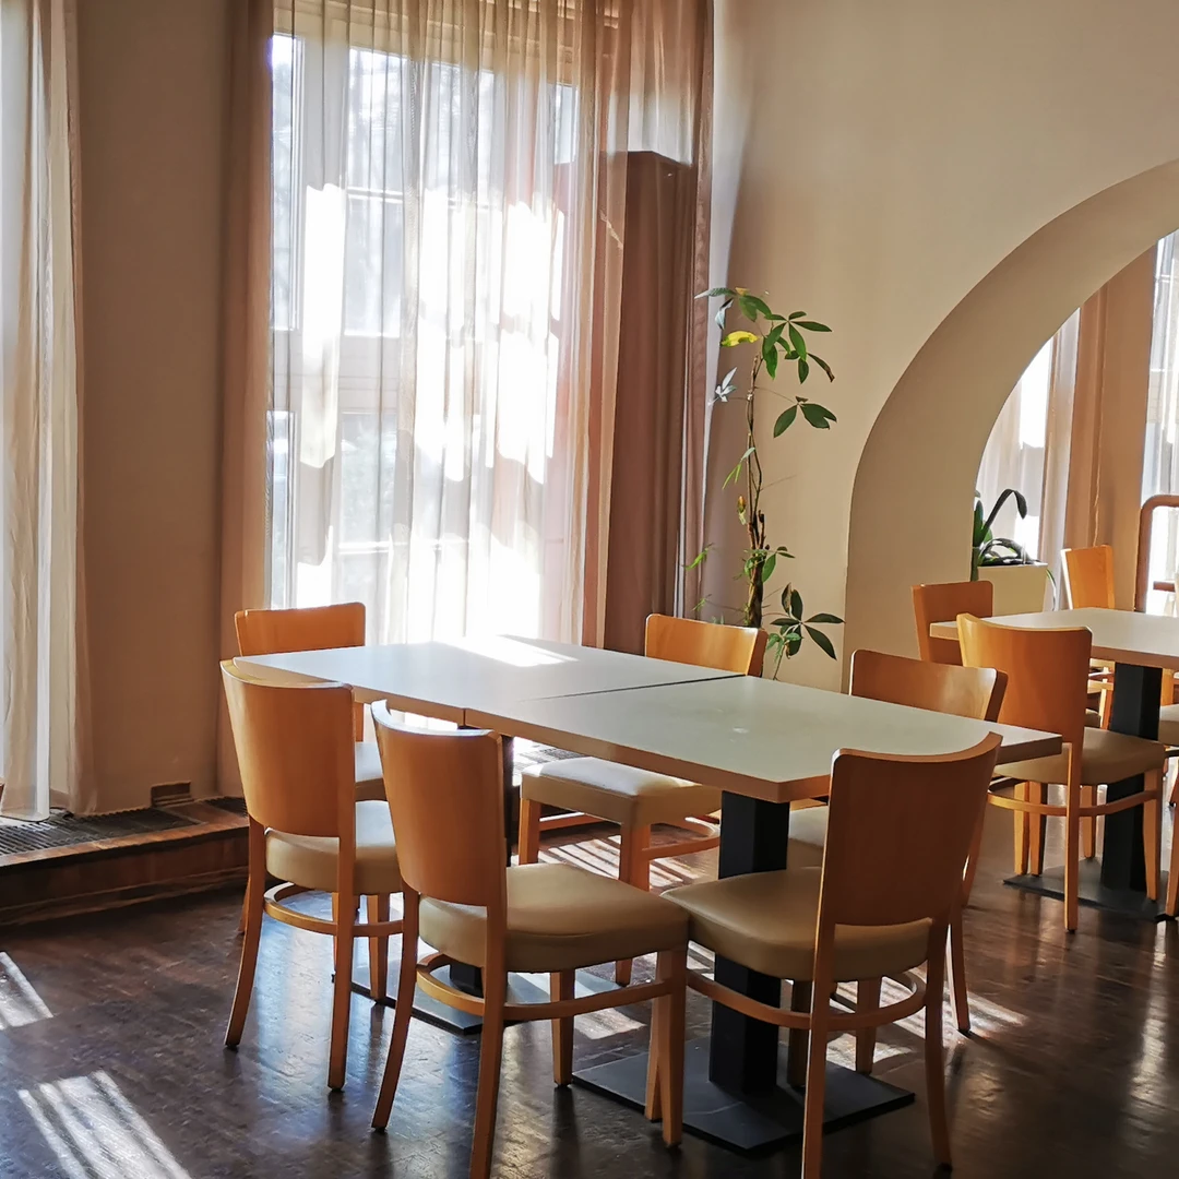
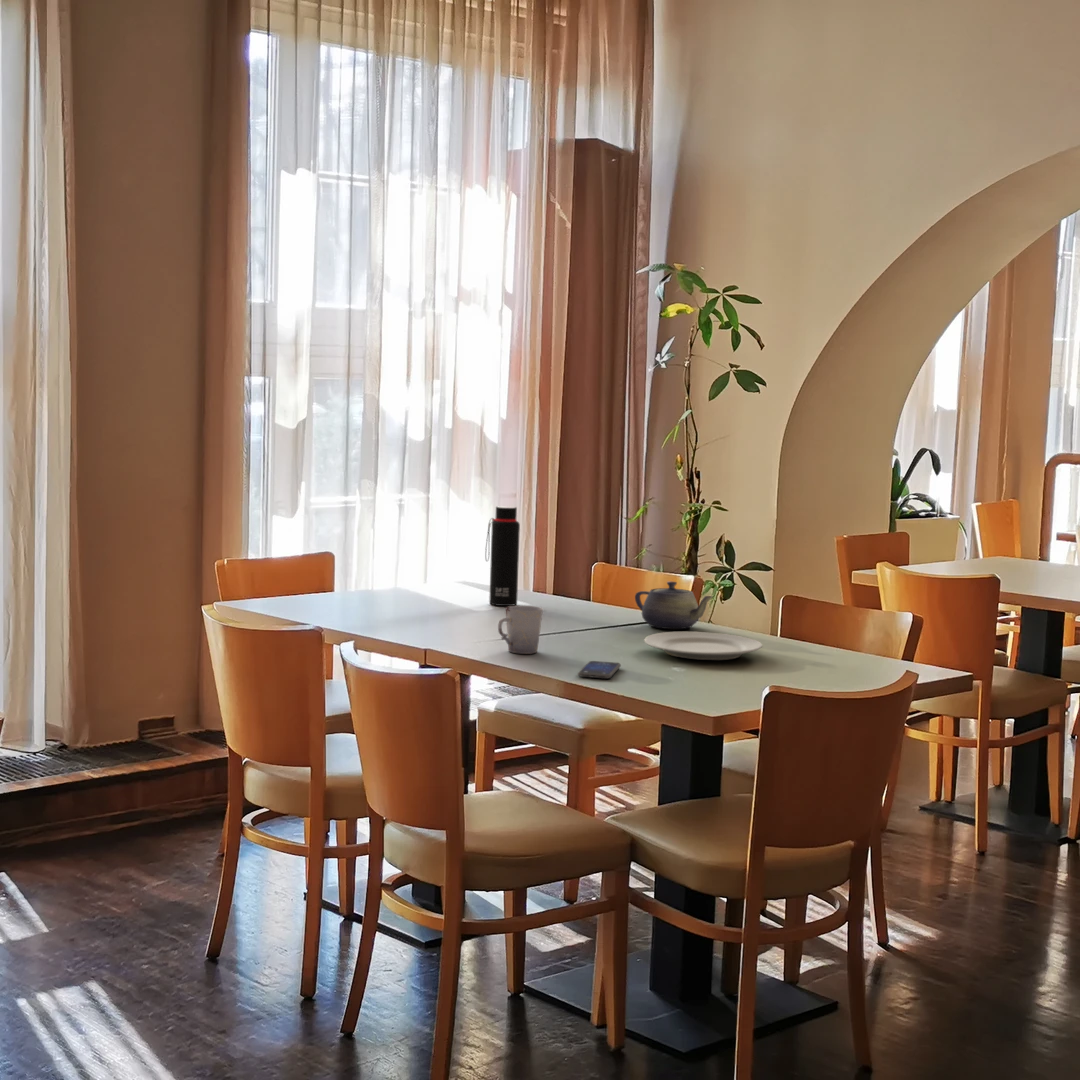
+ chinaware [643,631,763,661]
+ cup [497,605,544,655]
+ teapot [634,581,714,630]
+ smartphone [577,660,622,679]
+ water bottle [484,505,521,607]
